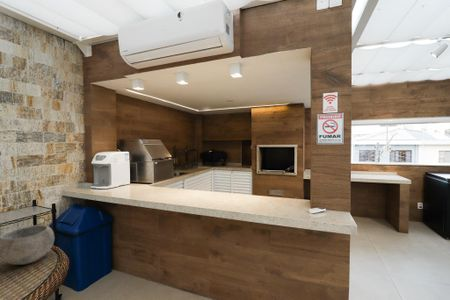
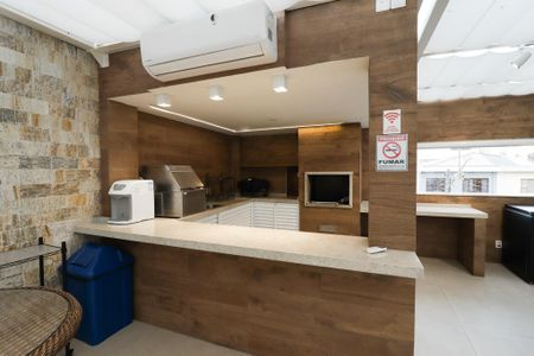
- bowl [0,224,56,266]
